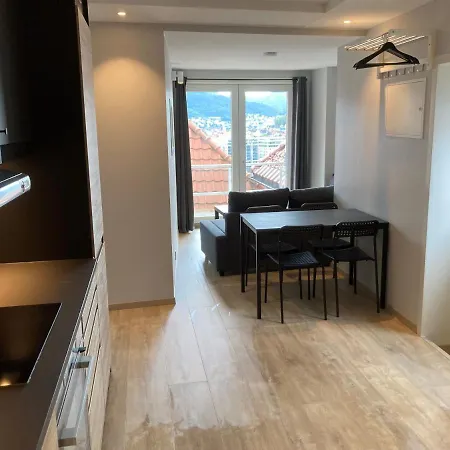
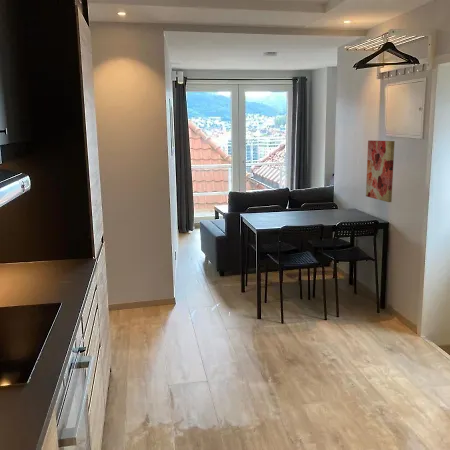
+ wall art [365,140,396,203]
